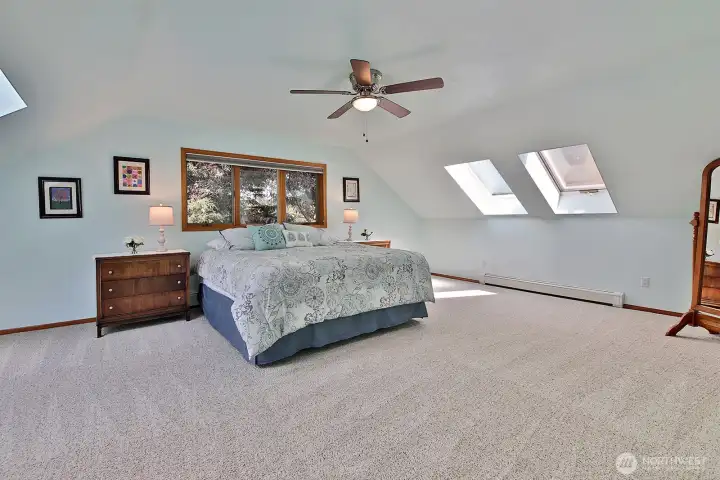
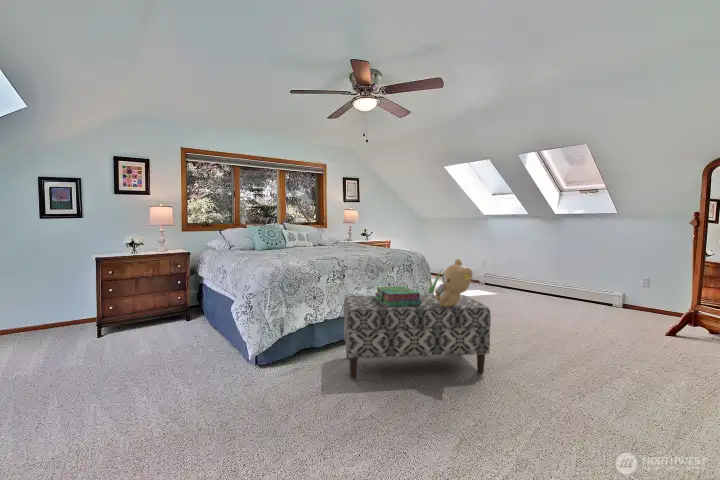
+ teddy bear [428,258,473,307]
+ stack of books [374,285,422,307]
+ bench [342,294,492,379]
